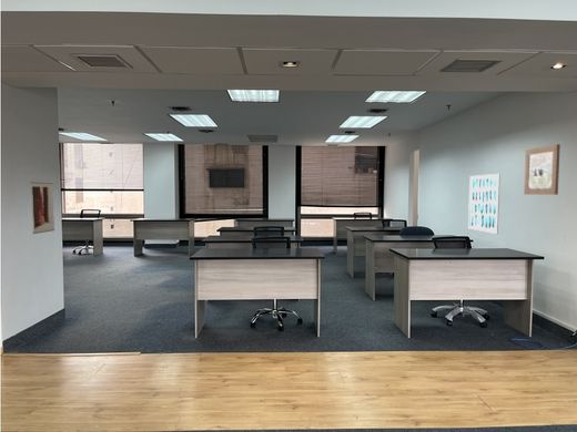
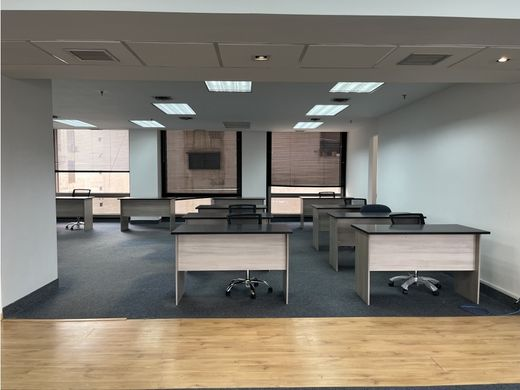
- wall art [467,173,502,235]
- wall art [30,181,55,235]
- wall art [523,143,561,196]
